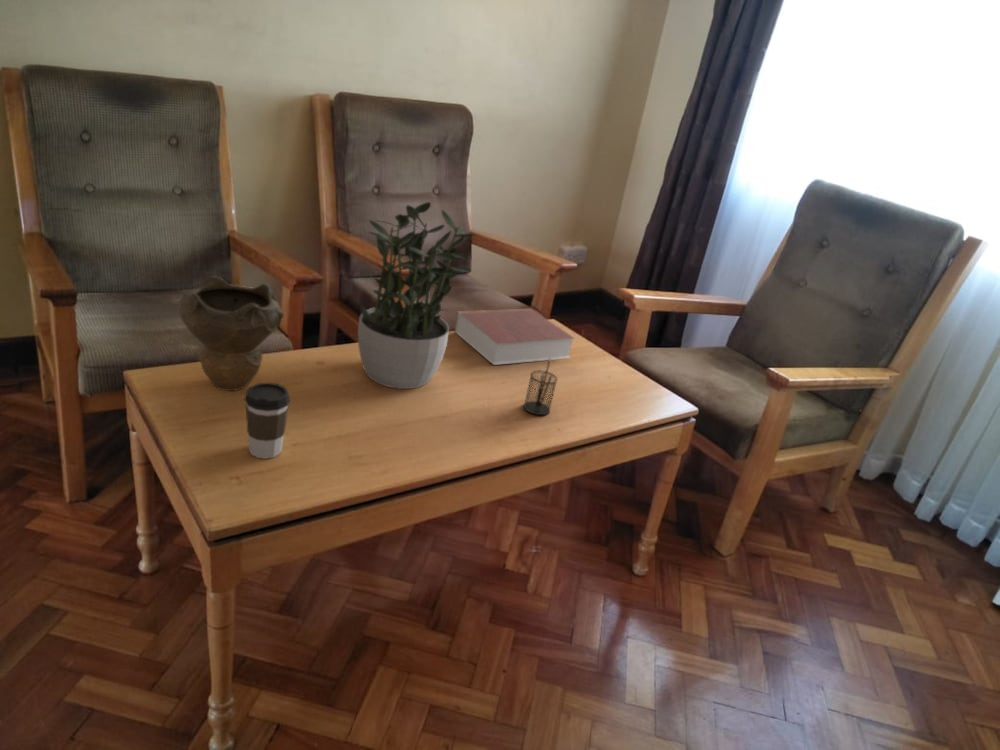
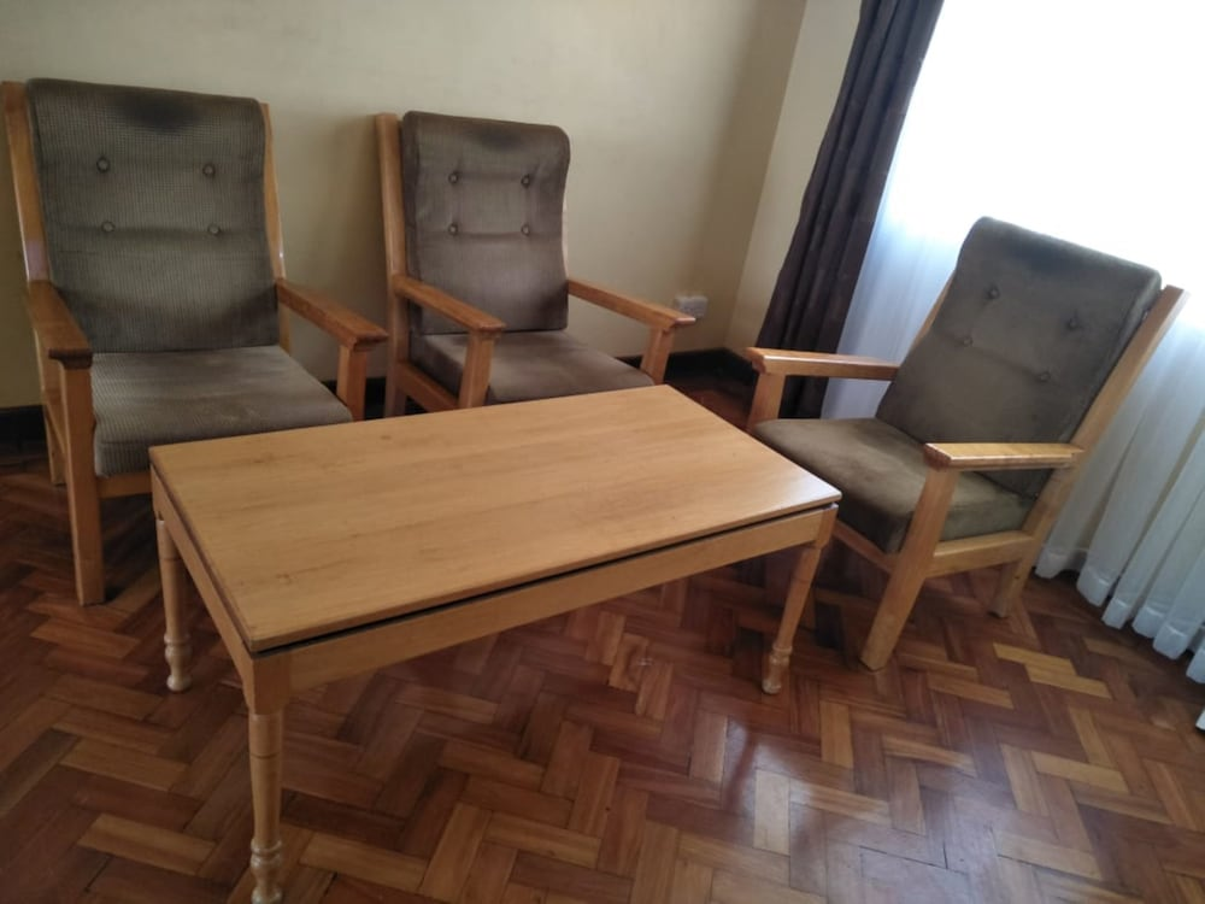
- pencil holder [522,356,559,416]
- potted plant [357,201,475,390]
- decorative bowl [177,275,285,392]
- book [453,308,576,366]
- coffee cup [243,382,291,460]
